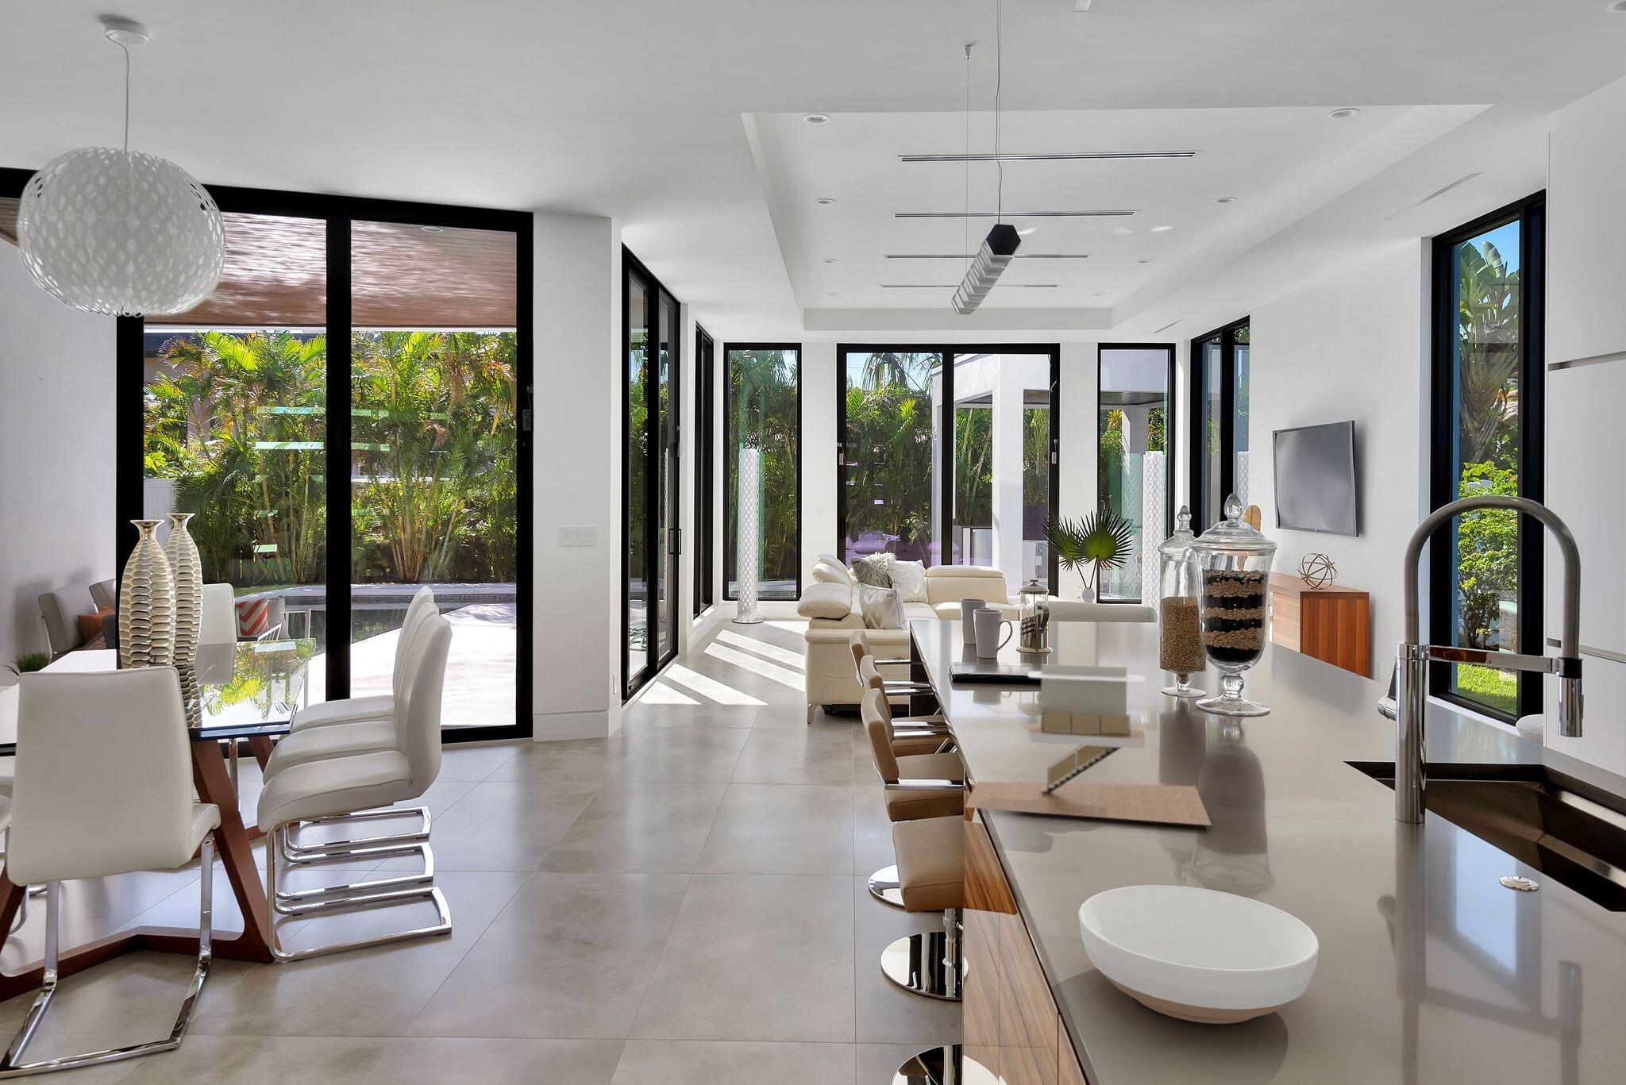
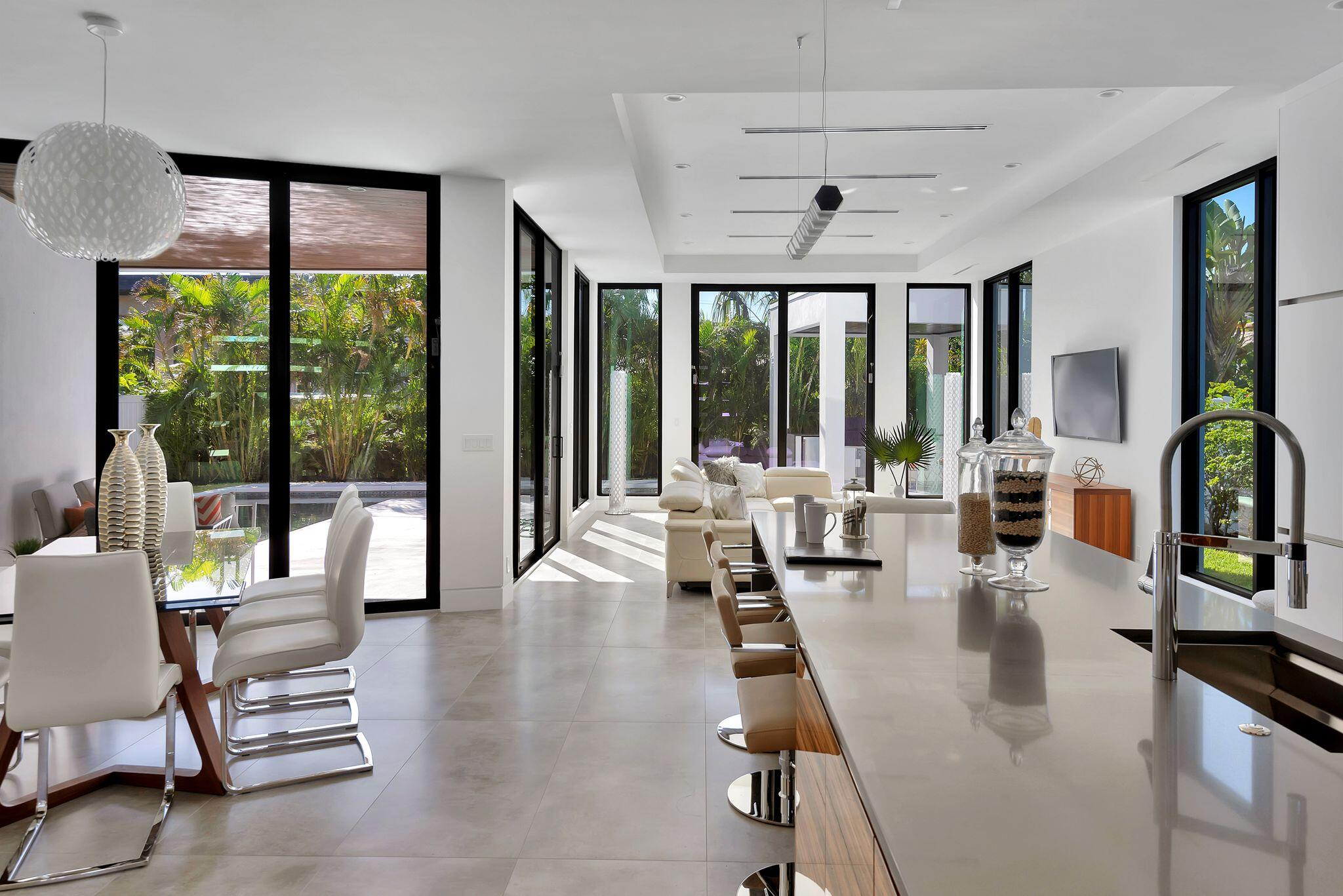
- bowl [1078,885,1320,1024]
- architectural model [964,664,1212,826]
